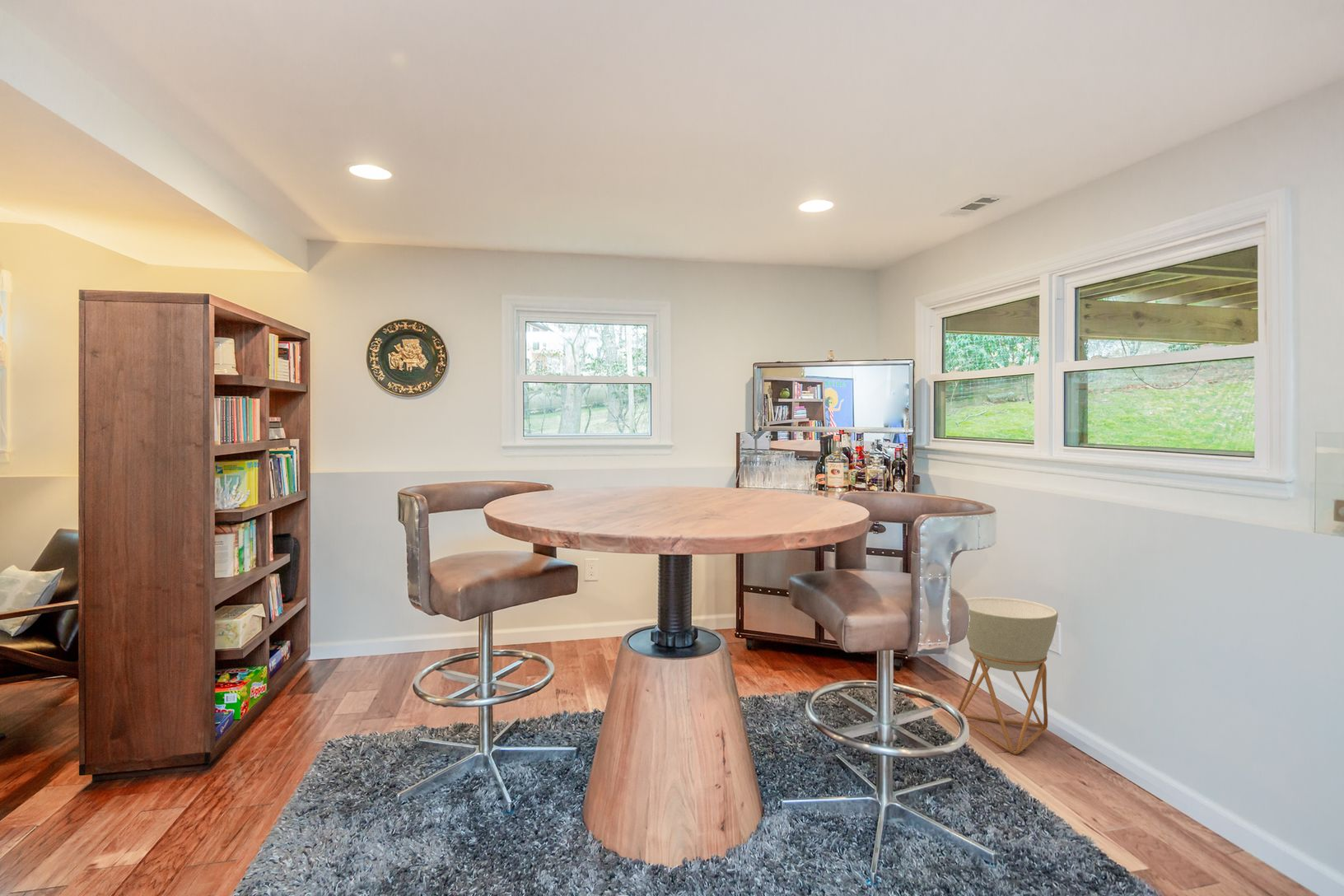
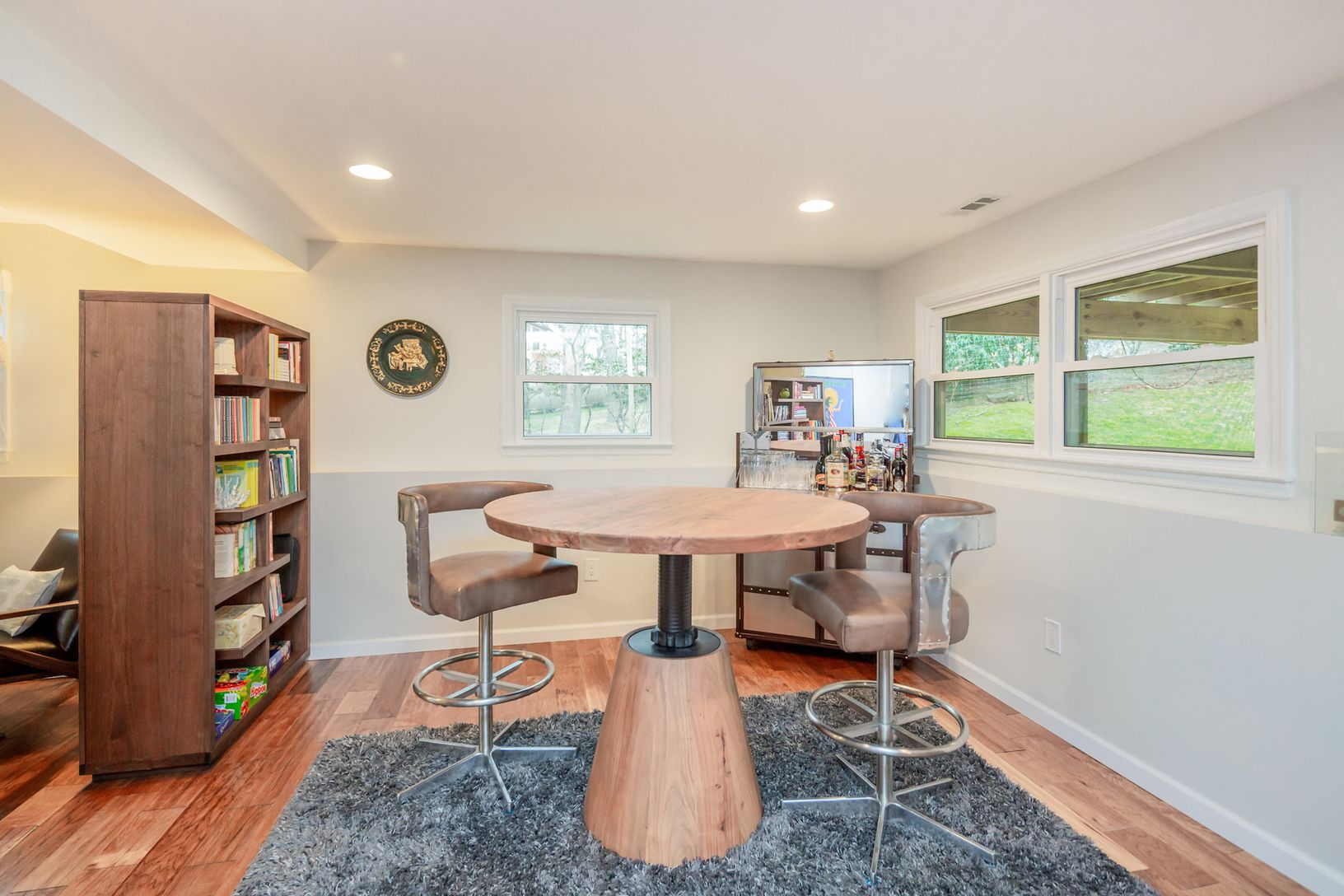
- planter [957,596,1059,755]
